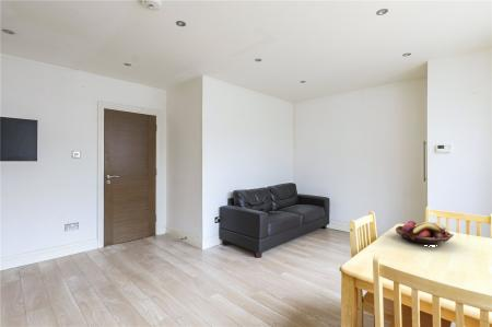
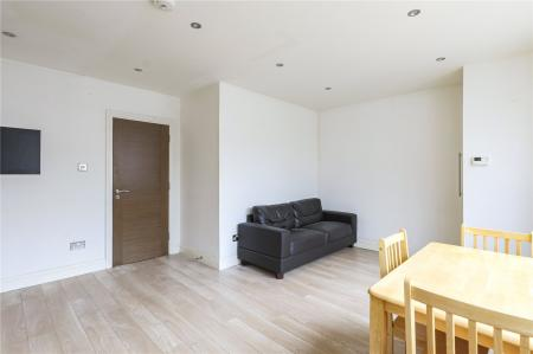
- fruit basket [395,220,455,245]
